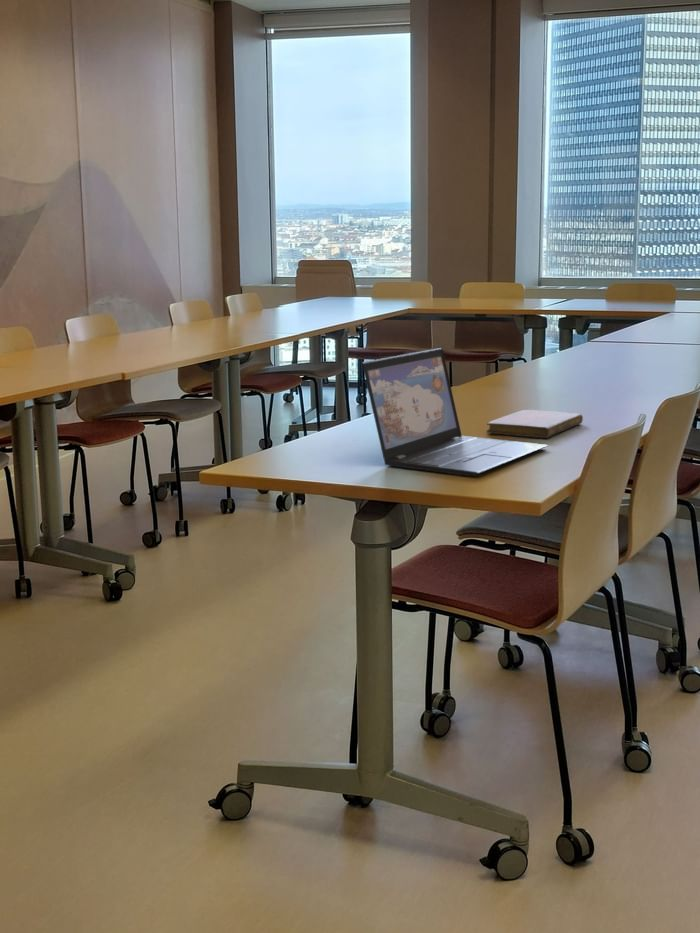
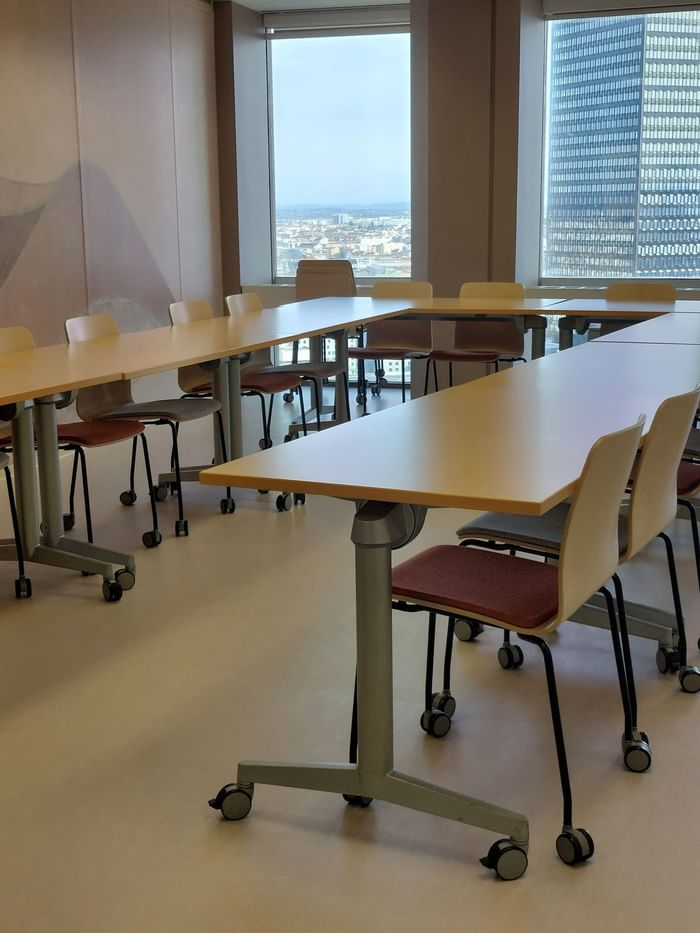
- laptop [361,347,549,477]
- notebook [485,409,584,439]
